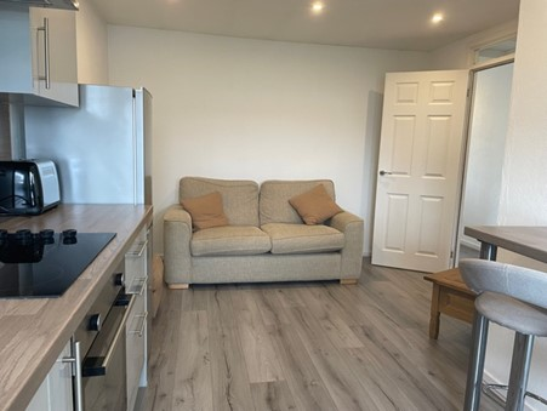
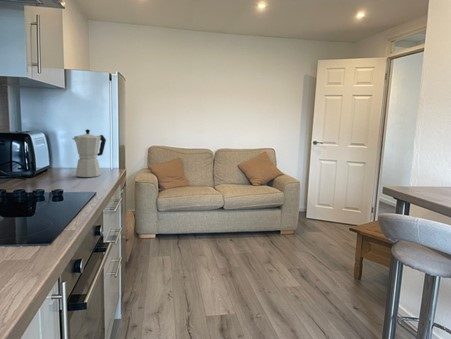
+ moka pot [71,128,107,178]
